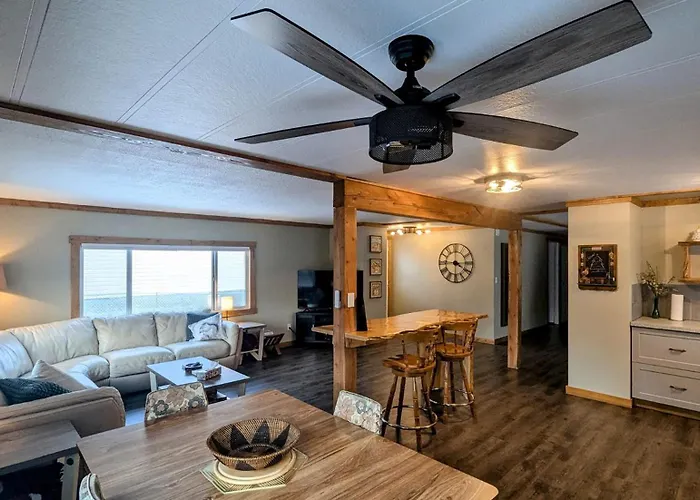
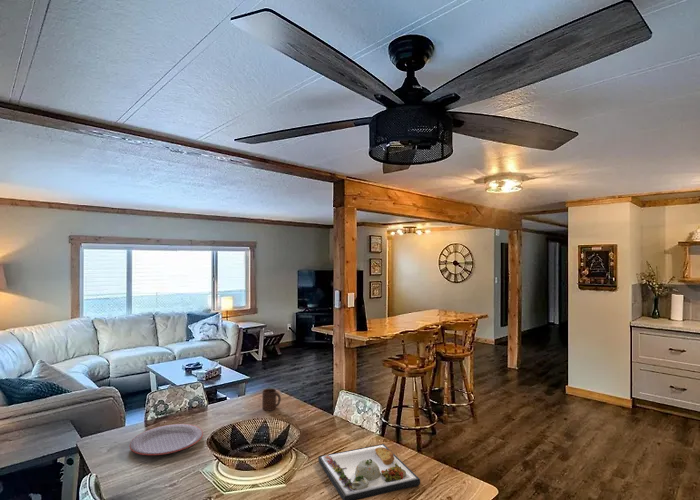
+ cup [261,388,282,412]
+ dinner plate [317,443,421,500]
+ plate [128,423,204,456]
